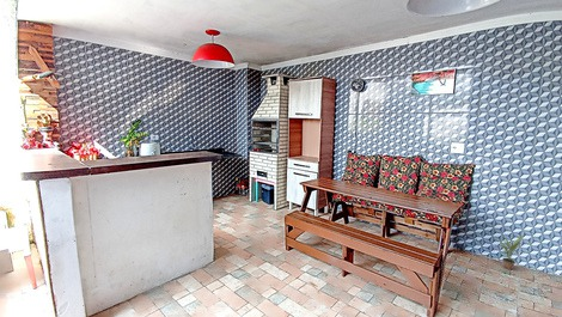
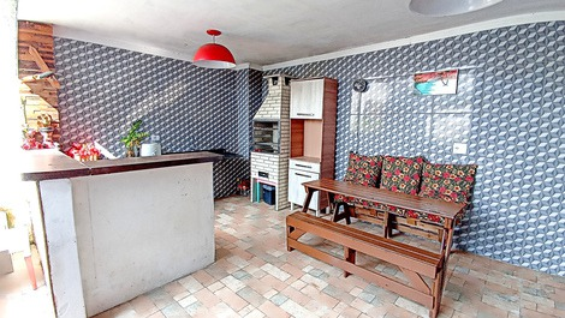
- potted plant [497,234,524,270]
